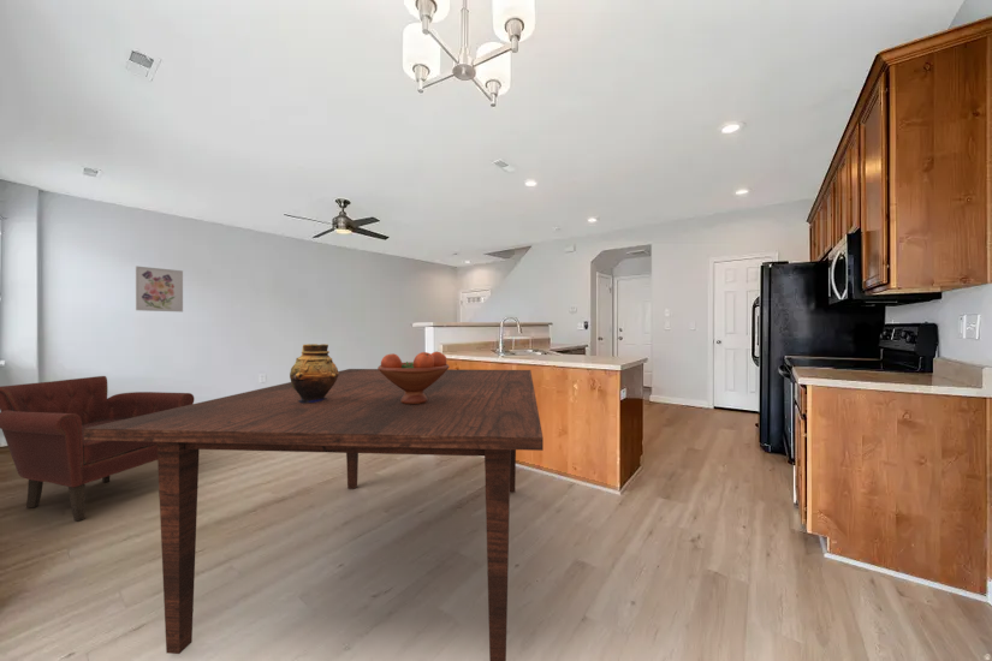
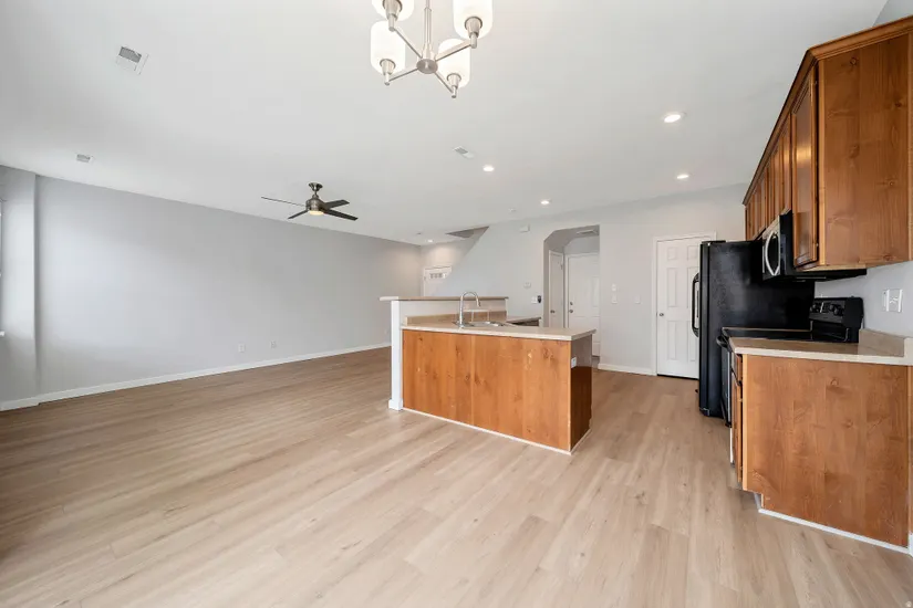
- leather [0,375,195,522]
- fruit bowl [376,351,450,404]
- vase [289,343,339,403]
- wall art [135,264,184,312]
- table [84,368,545,661]
